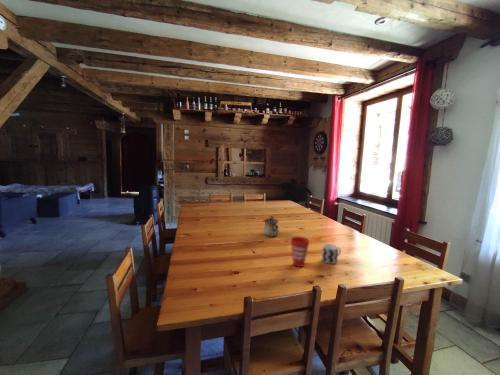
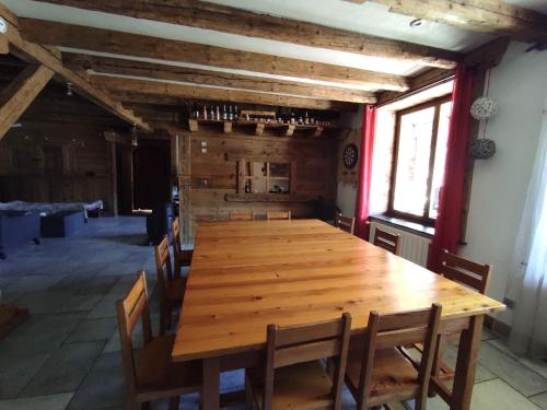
- cup [290,236,310,268]
- cup [321,243,342,265]
- teapot [262,215,280,238]
